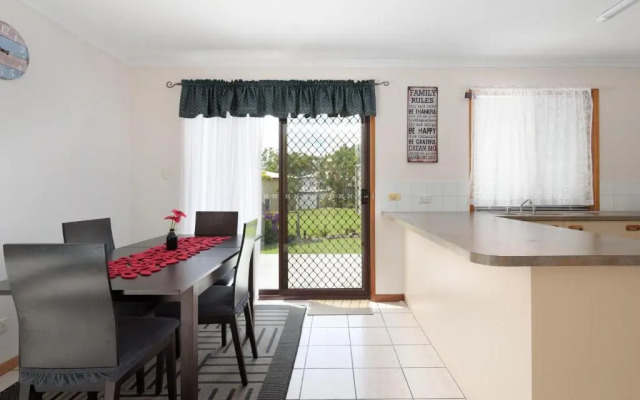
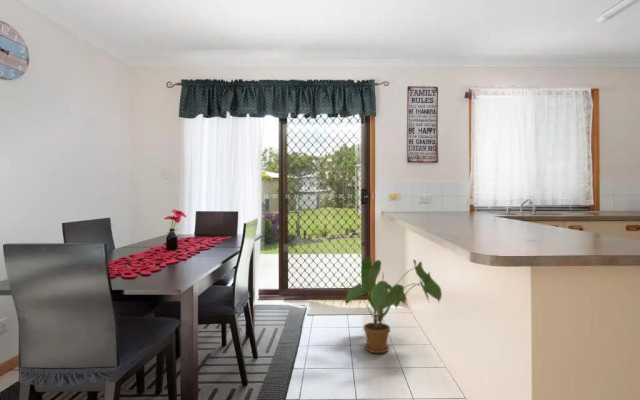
+ house plant [344,257,443,354]
